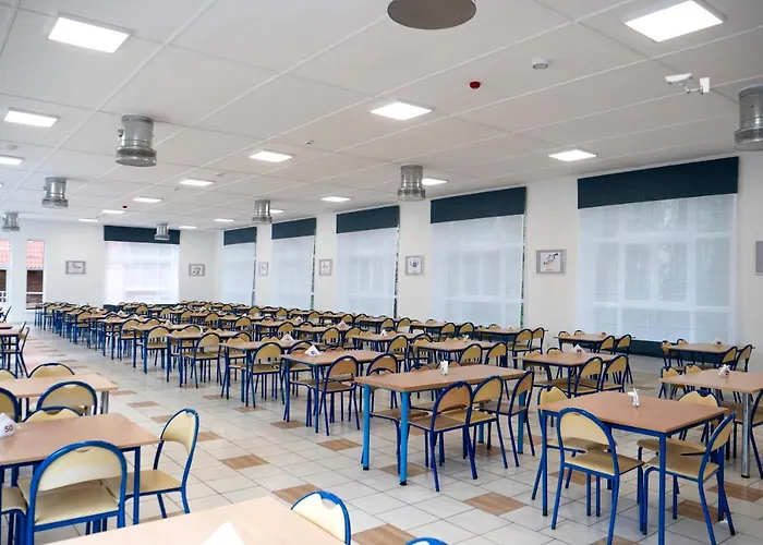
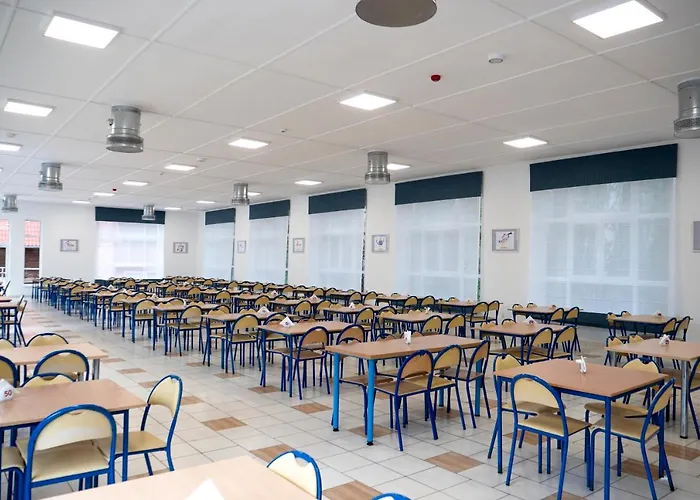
- security camera [665,72,711,96]
